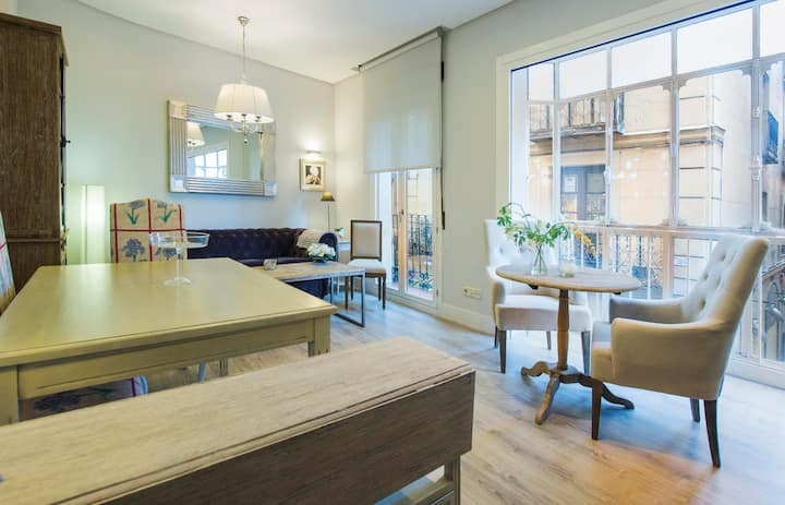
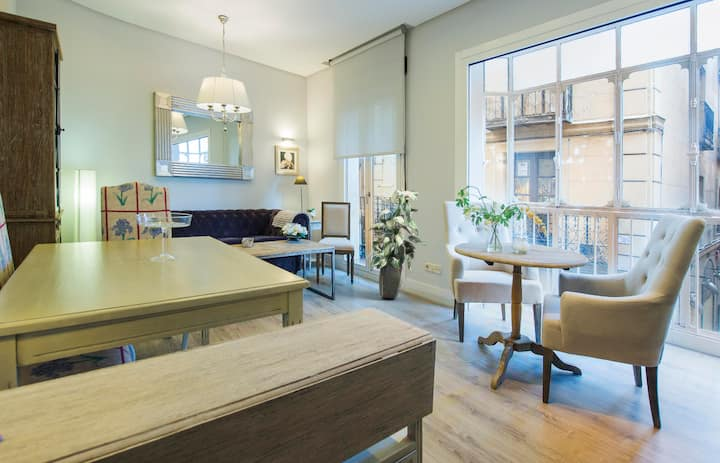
+ indoor plant [366,183,427,300]
